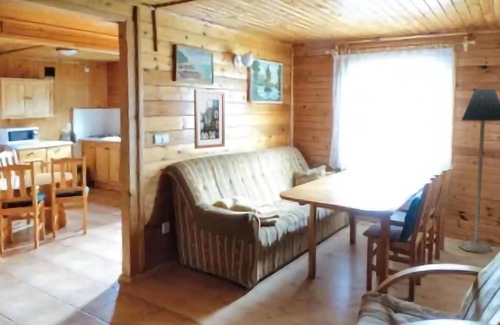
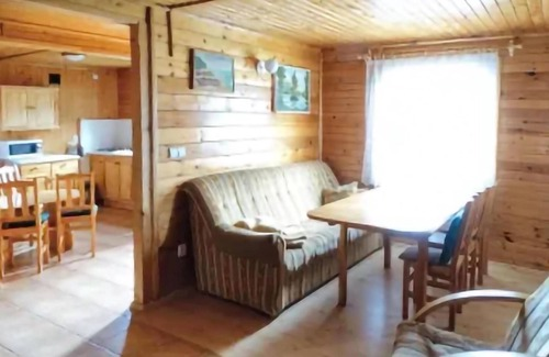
- wall art [193,88,226,150]
- floor lamp [457,88,500,254]
